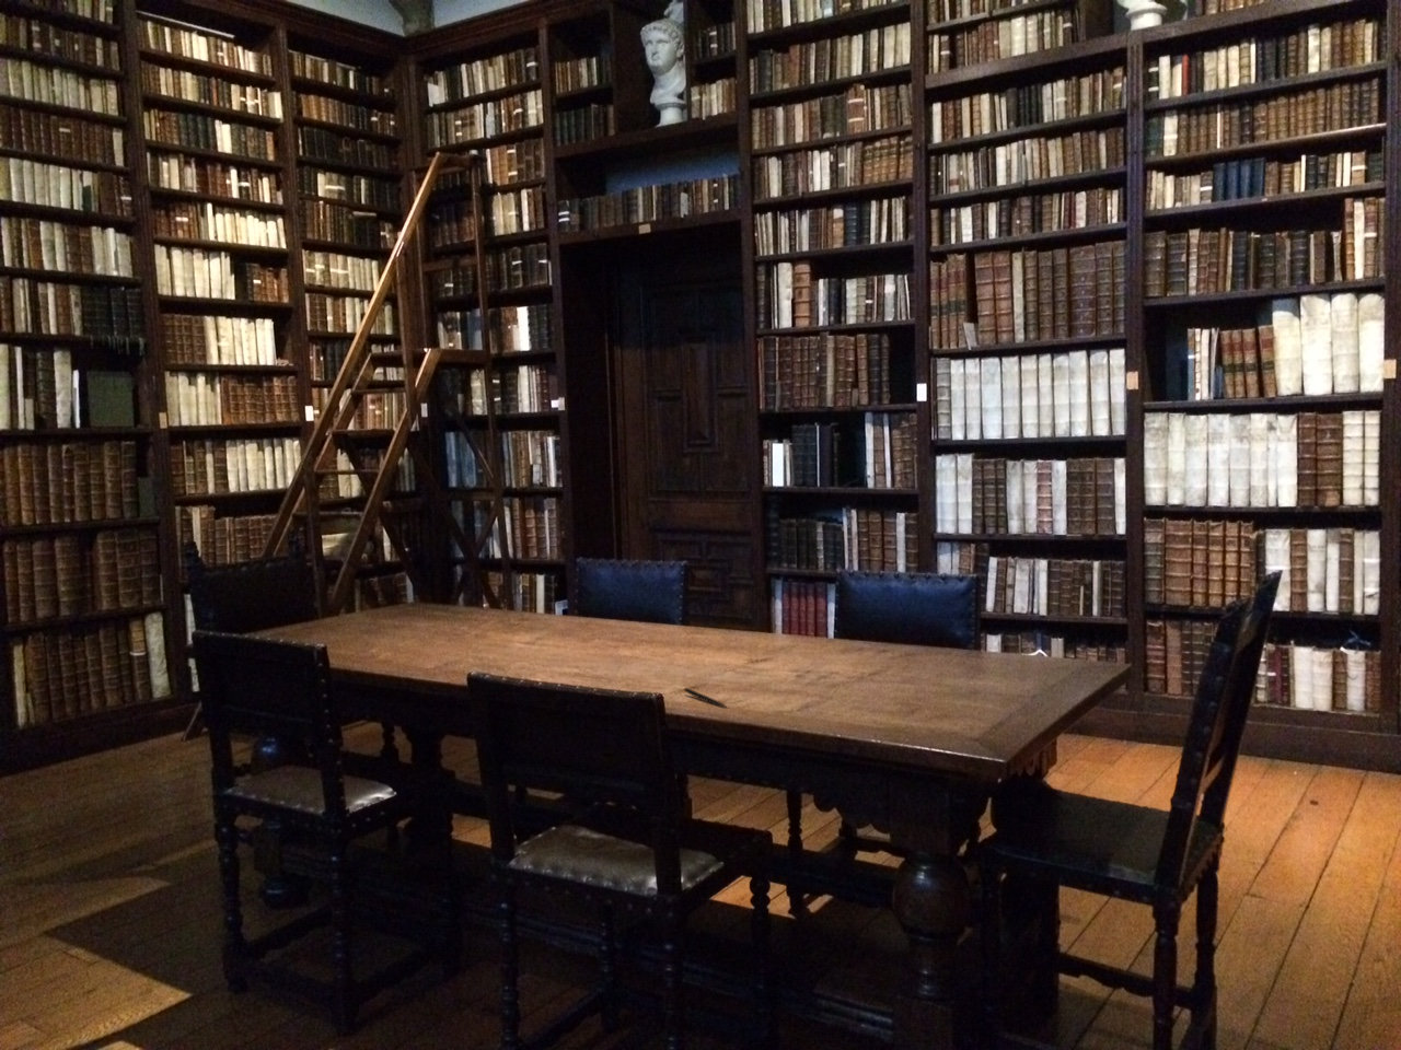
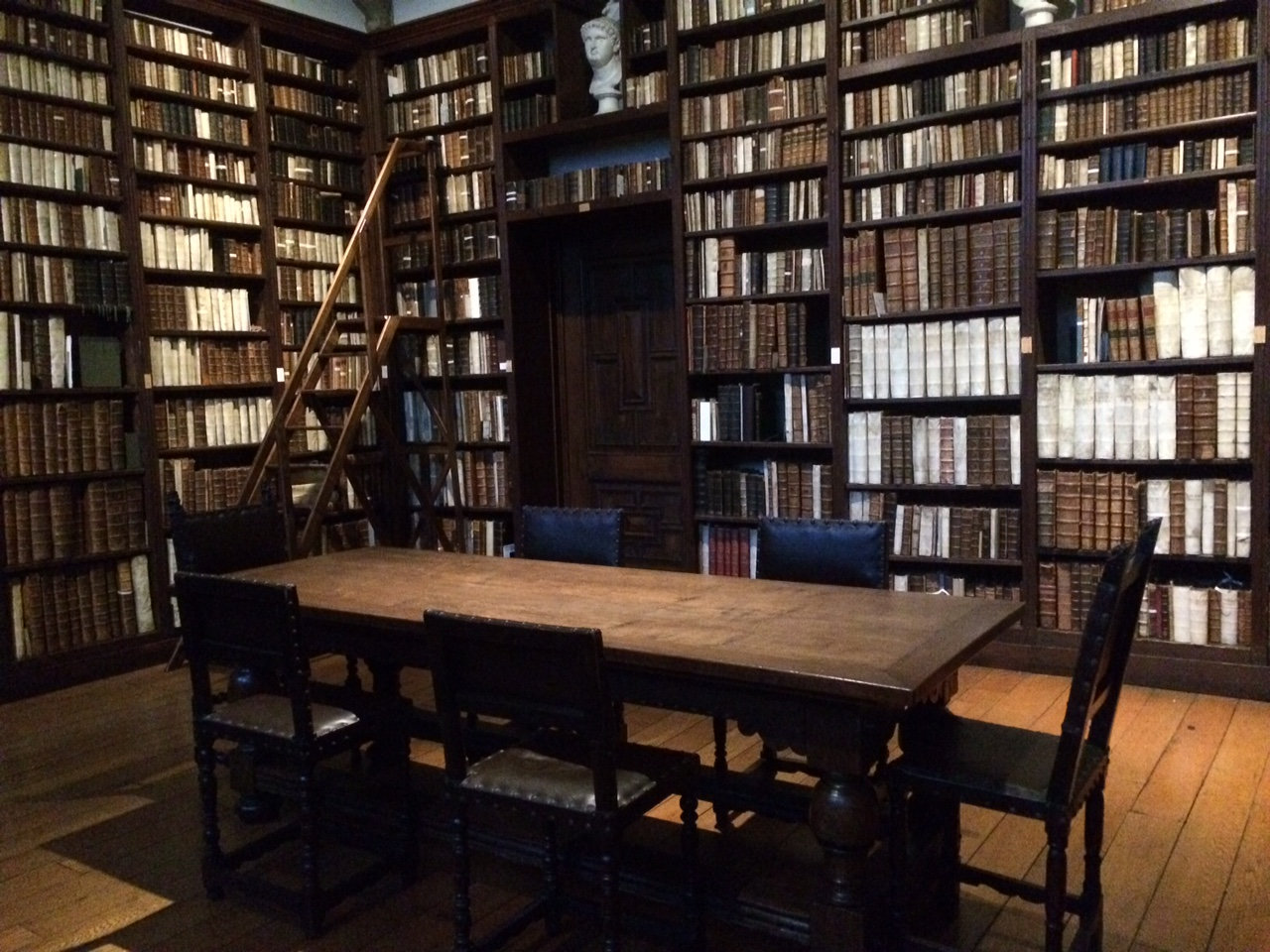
- pen [683,687,727,708]
